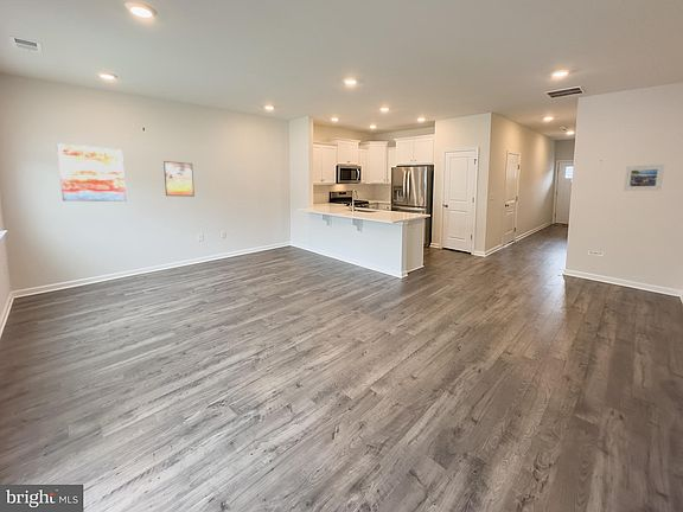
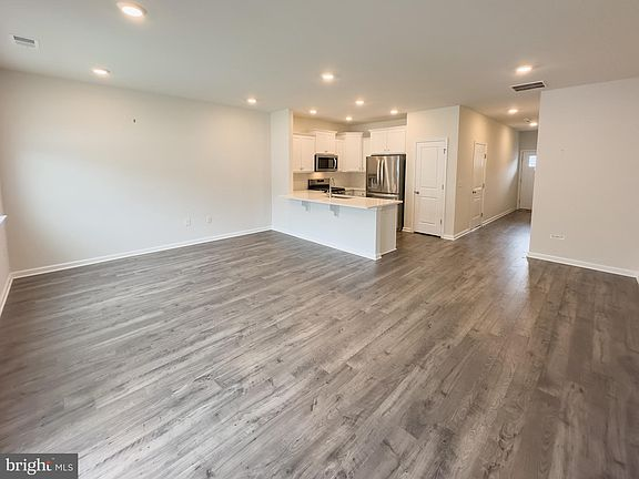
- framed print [623,164,665,192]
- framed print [162,160,196,198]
- wall art [56,142,127,203]
